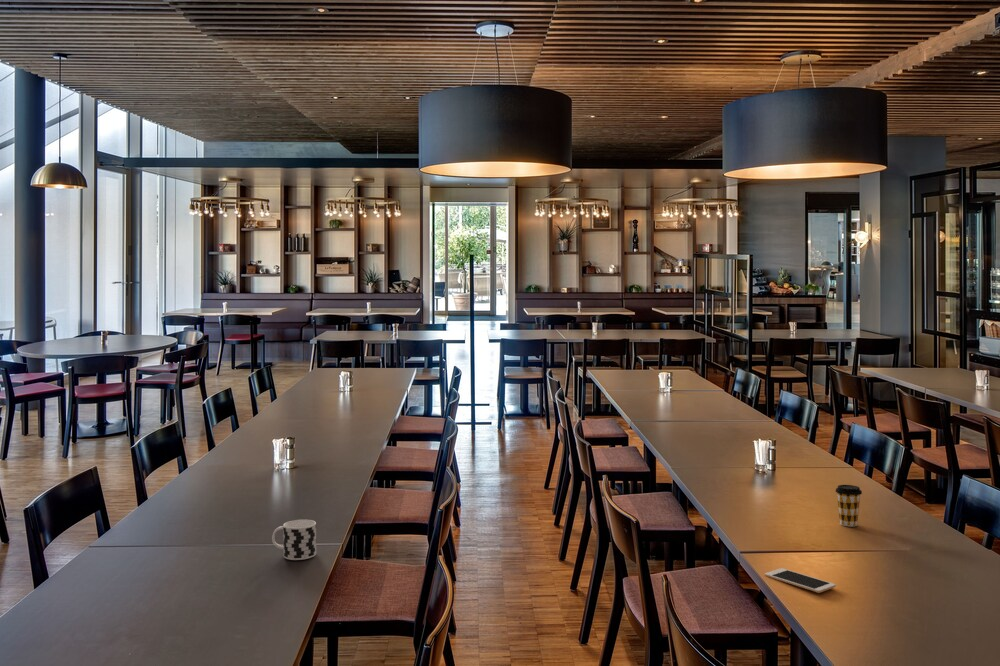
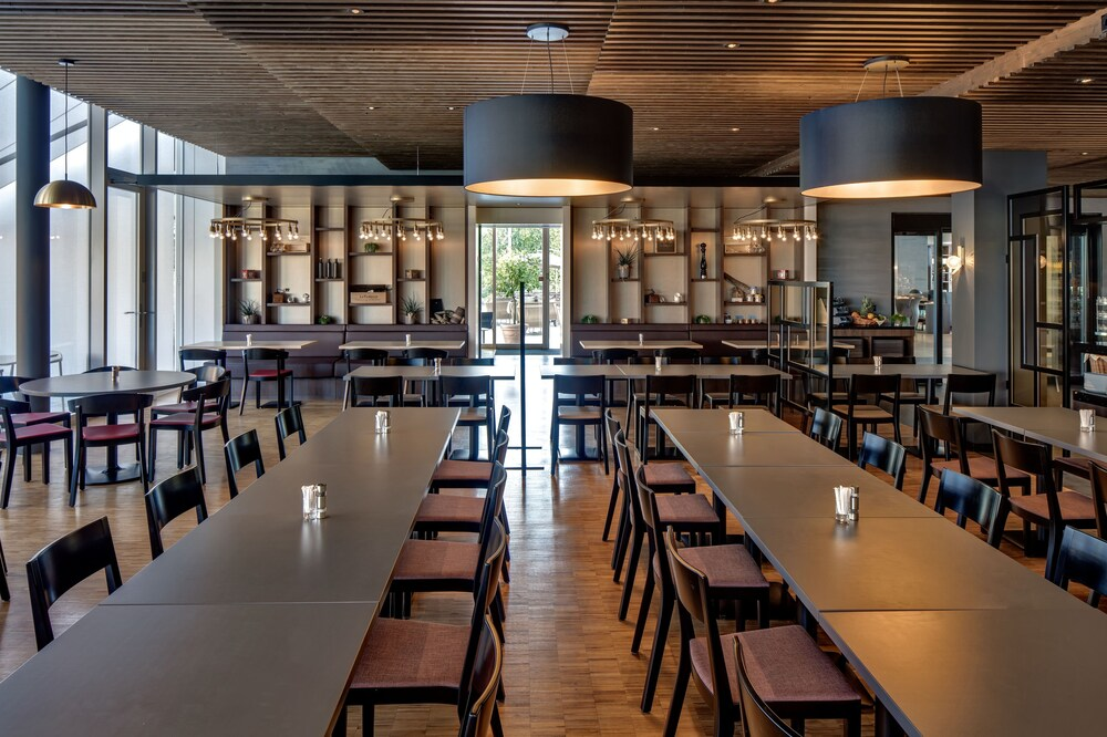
- cell phone [764,567,837,594]
- cup [271,519,317,561]
- coffee cup [835,484,863,528]
